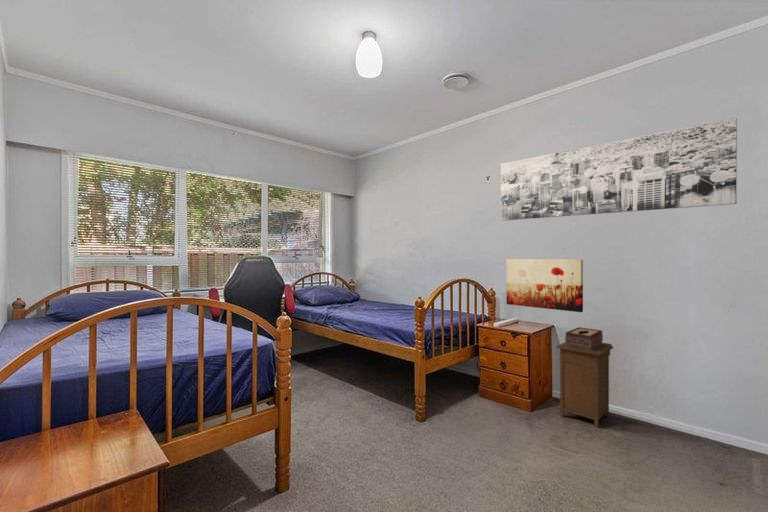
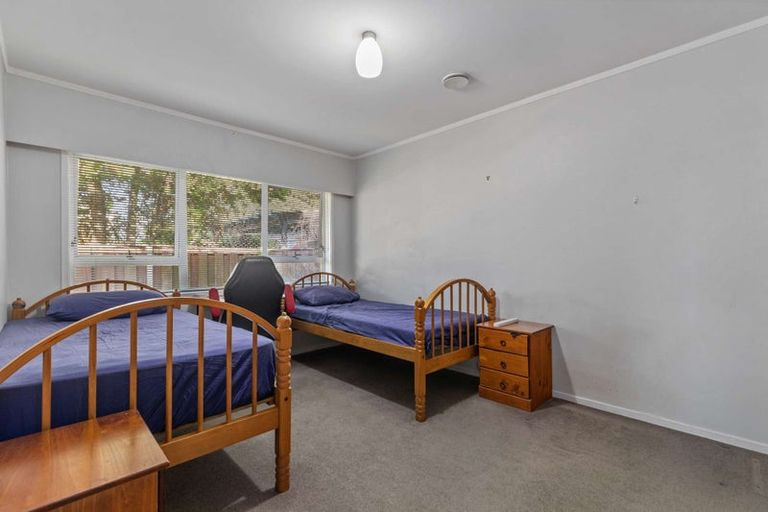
- nightstand [555,341,614,429]
- wall art [500,117,738,222]
- tissue box [564,326,604,351]
- wall art [505,258,584,313]
